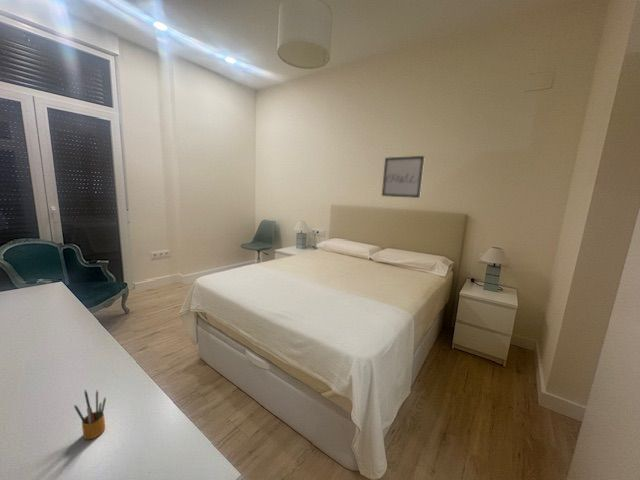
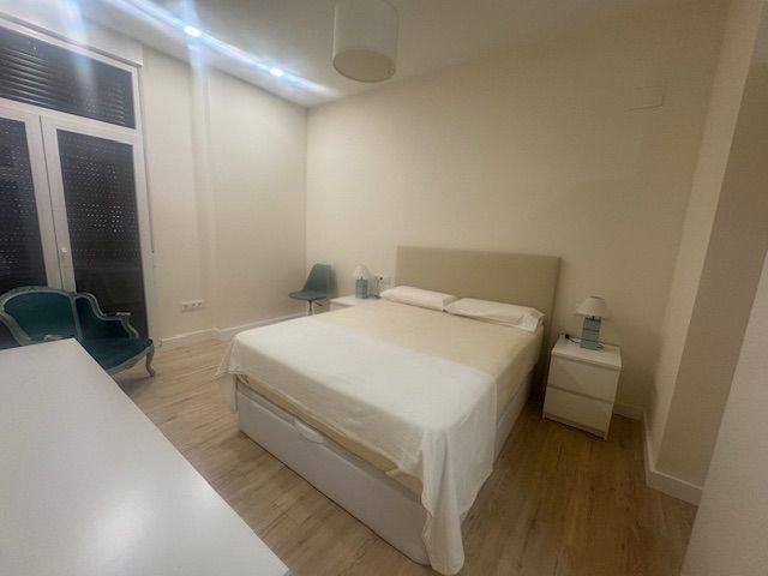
- wall art [381,155,426,199]
- pencil box [73,389,107,441]
